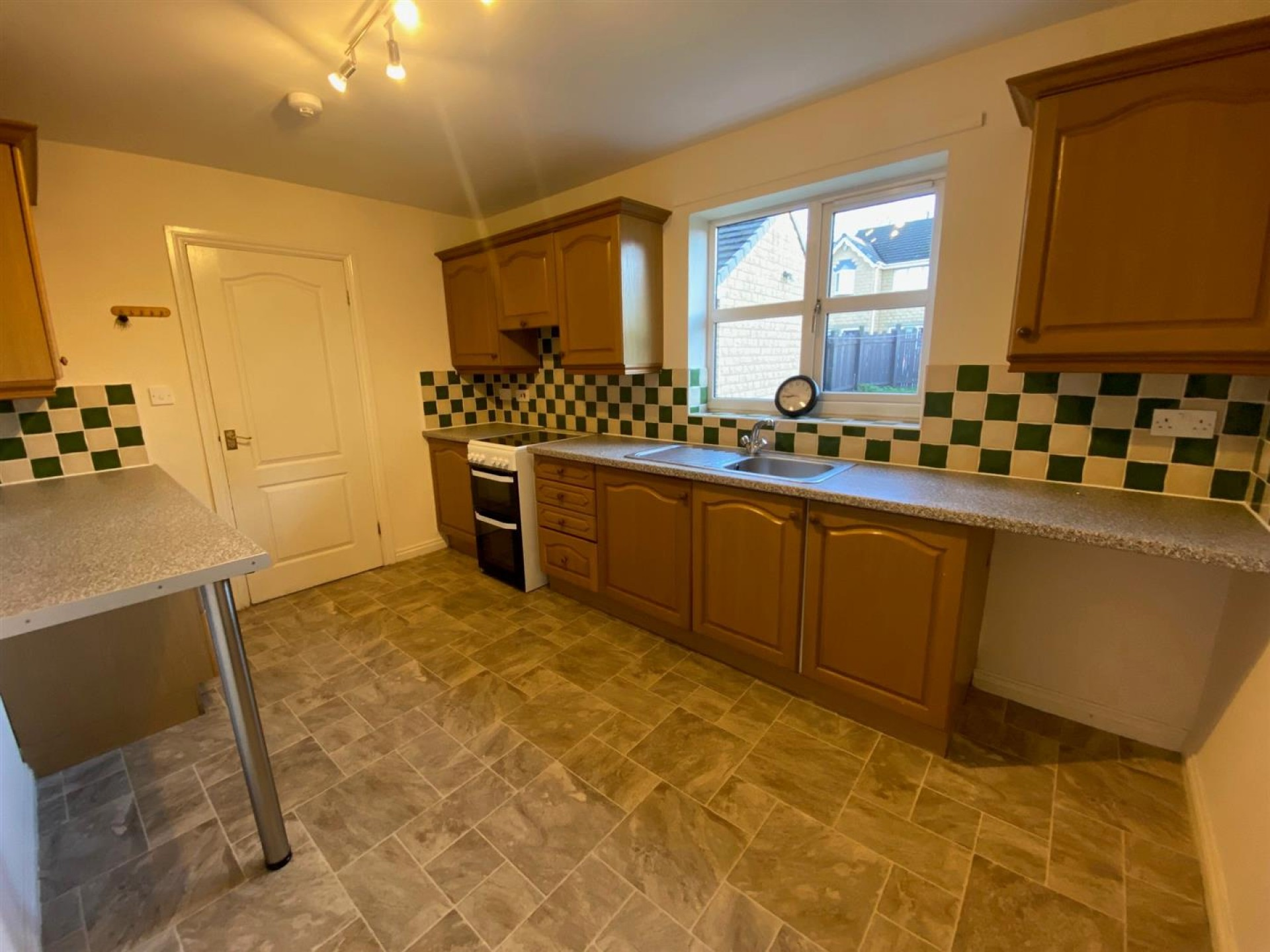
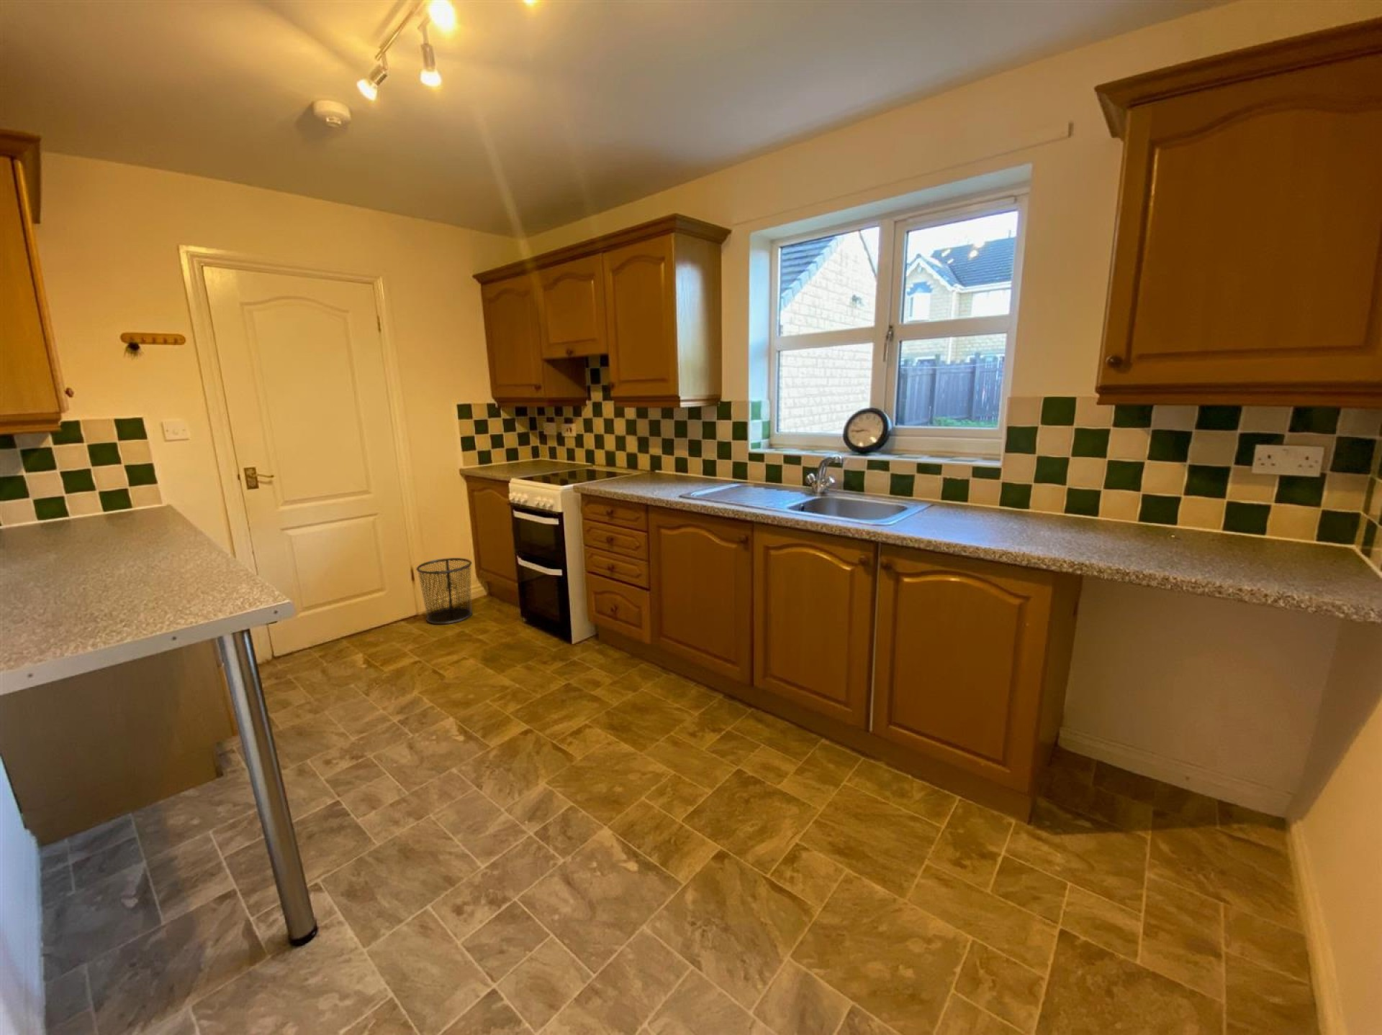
+ trash can [416,557,473,625]
